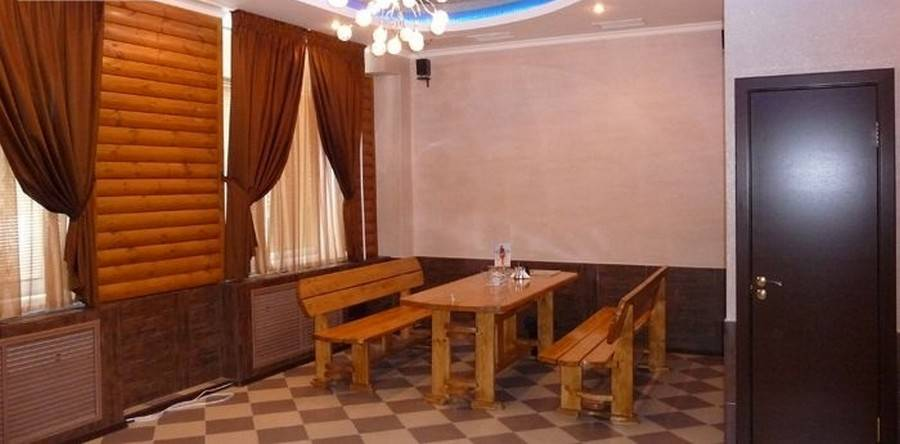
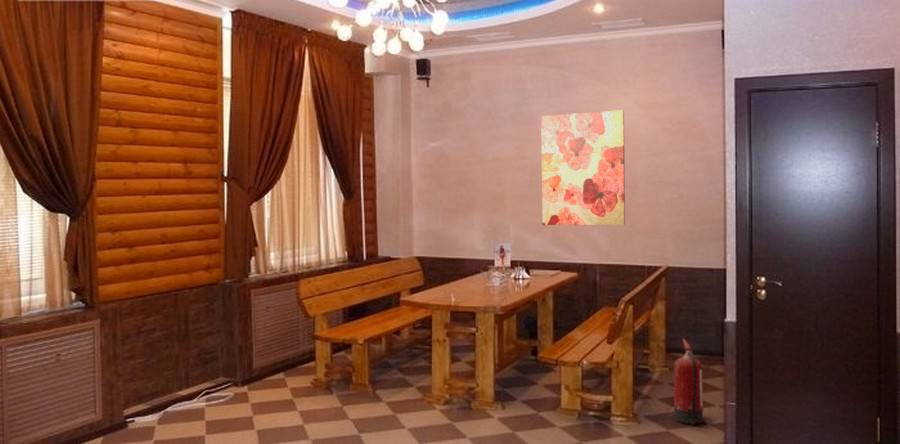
+ wall art [540,109,626,226]
+ fire extinguisher [673,338,704,426]
